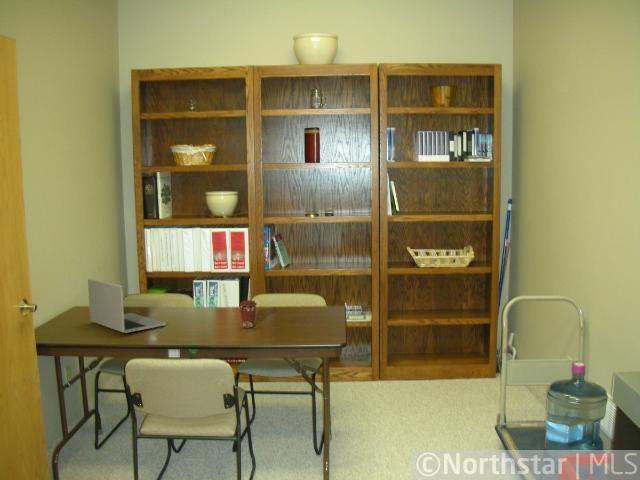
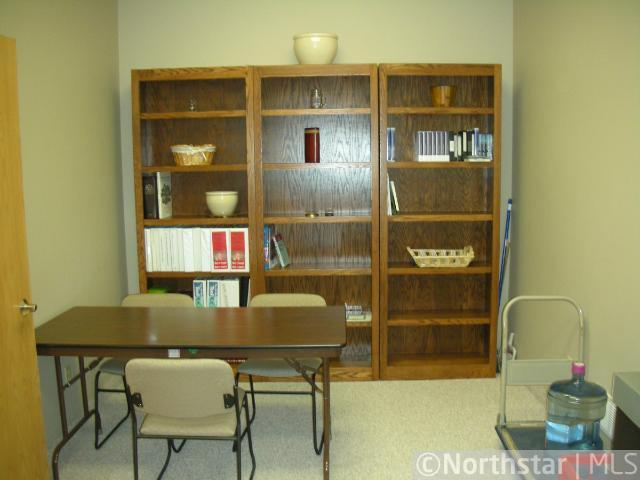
- laptop [87,277,167,334]
- coffee cup [238,299,258,329]
